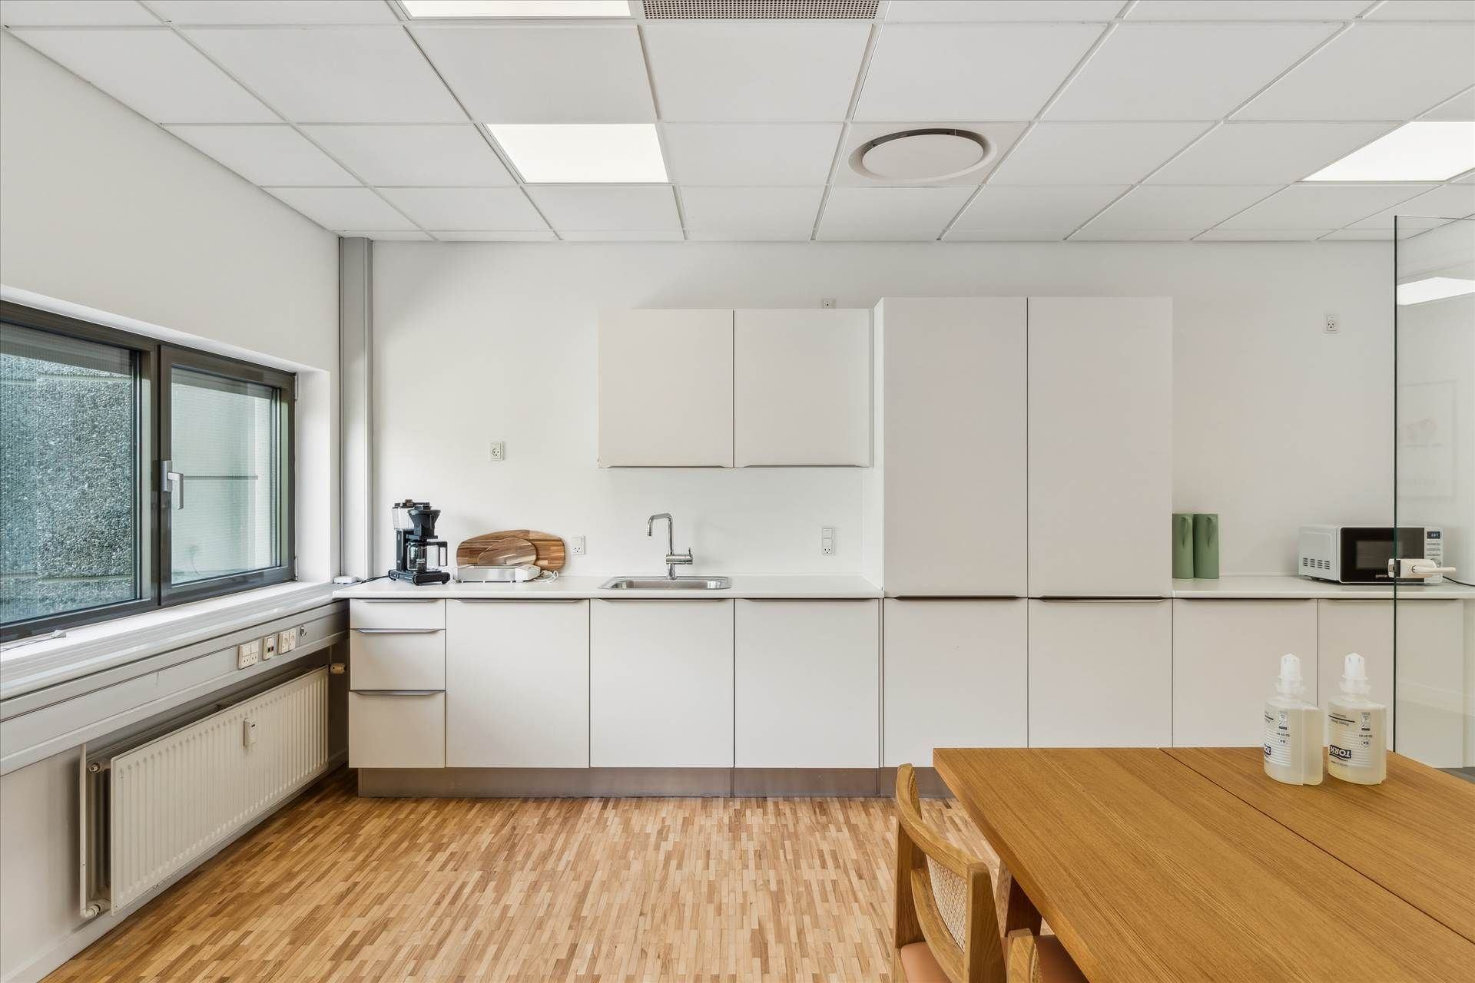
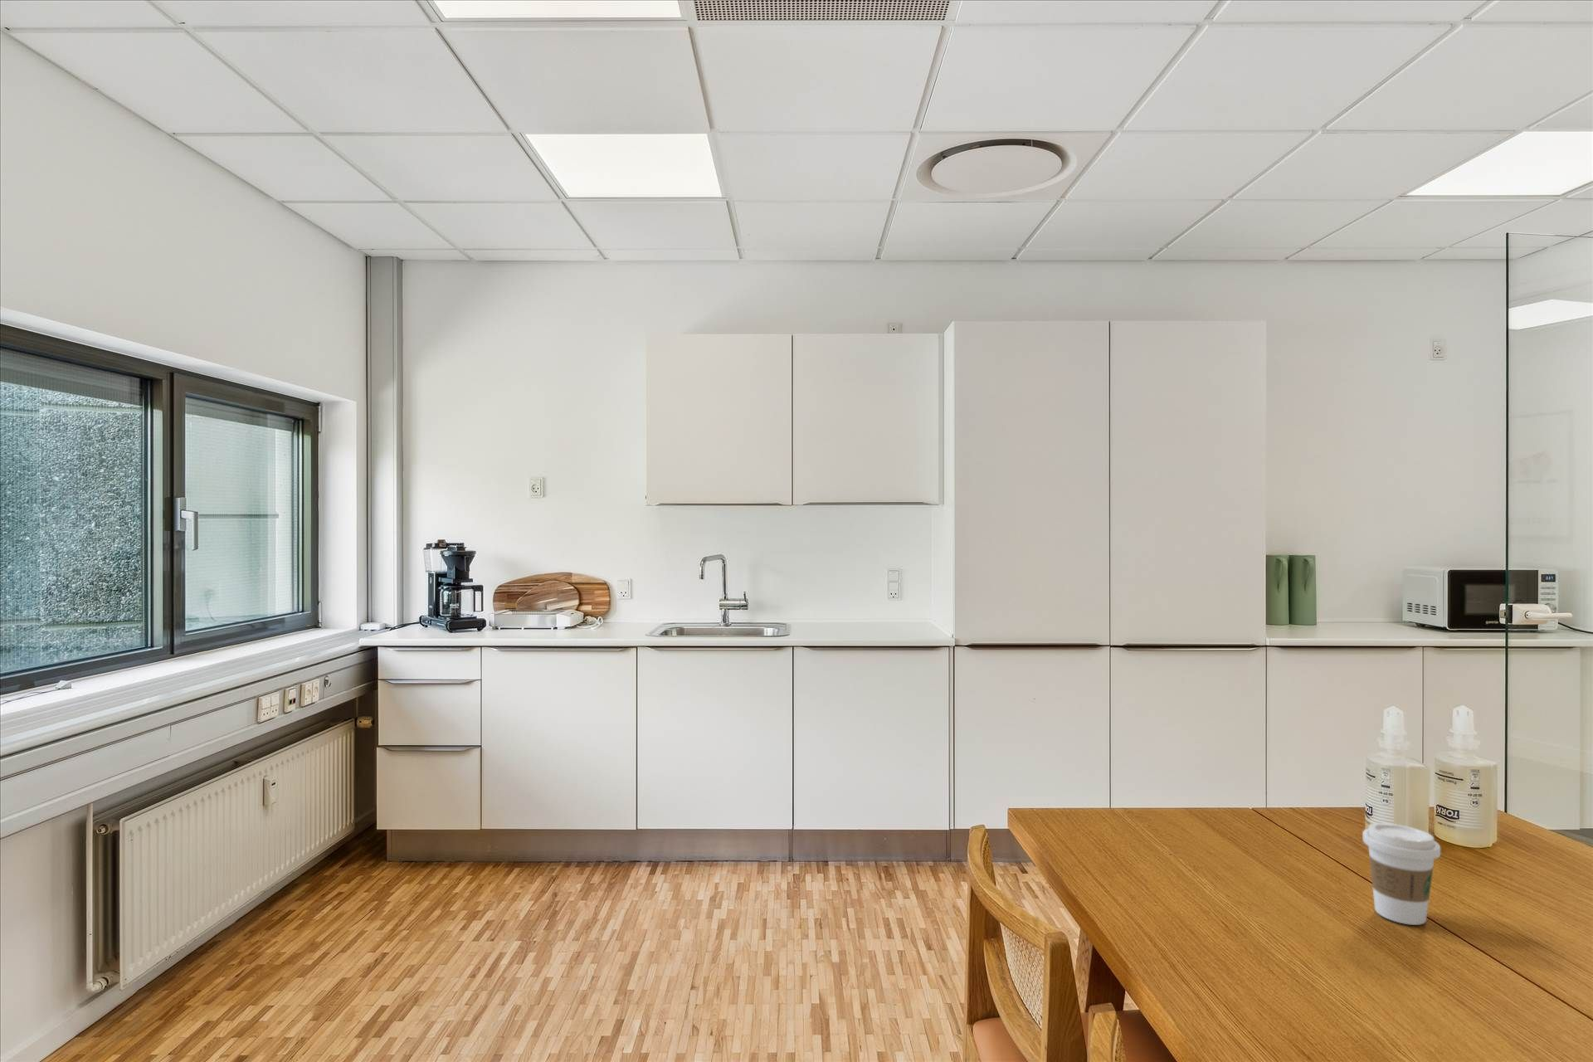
+ coffee cup [1362,823,1441,926]
